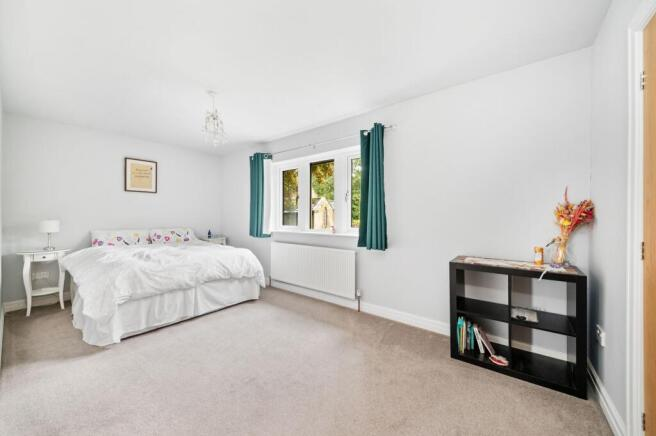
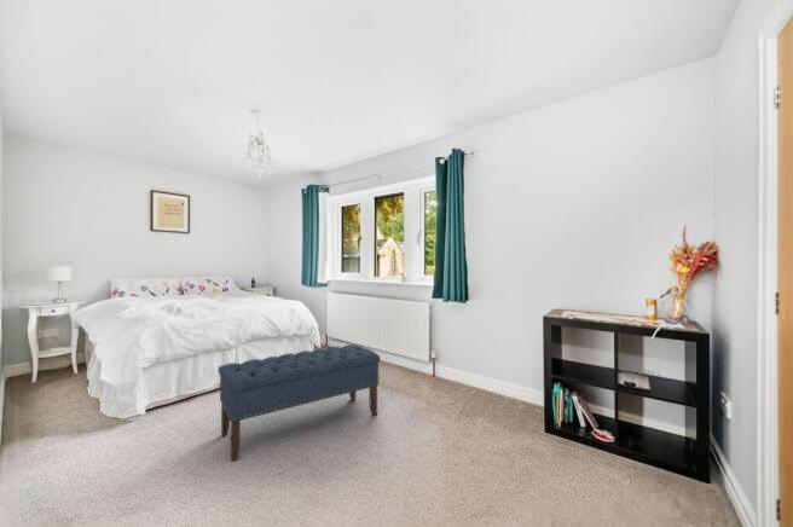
+ bench [218,343,382,462]
